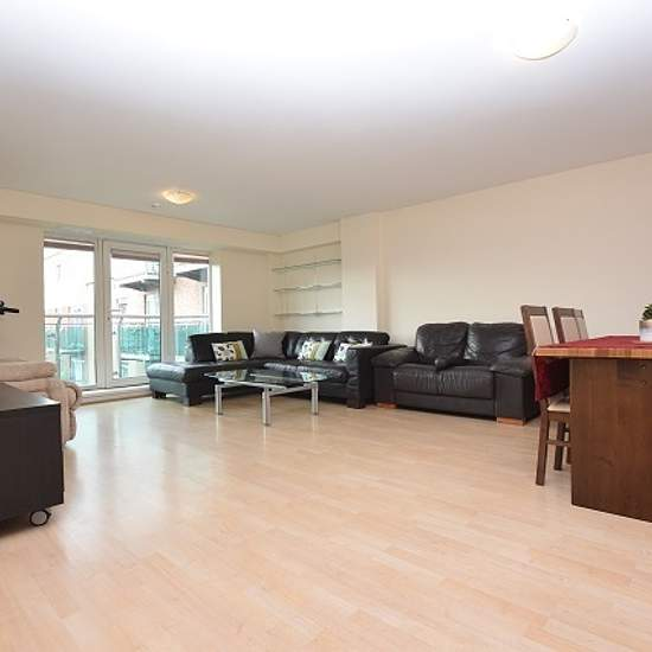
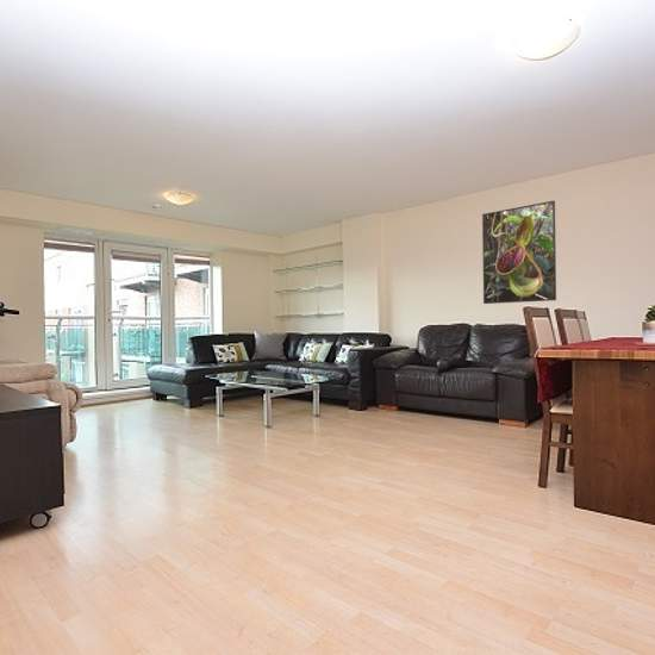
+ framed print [481,200,557,305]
